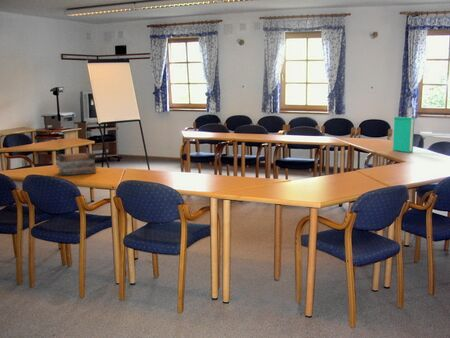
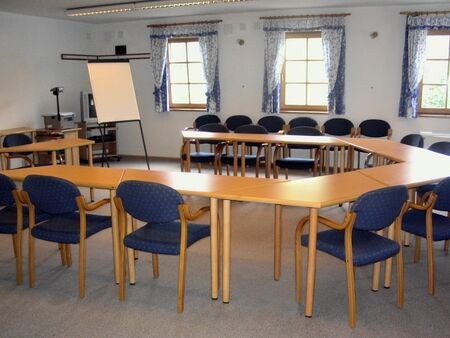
- binder [392,116,415,154]
- book stack [54,152,97,177]
